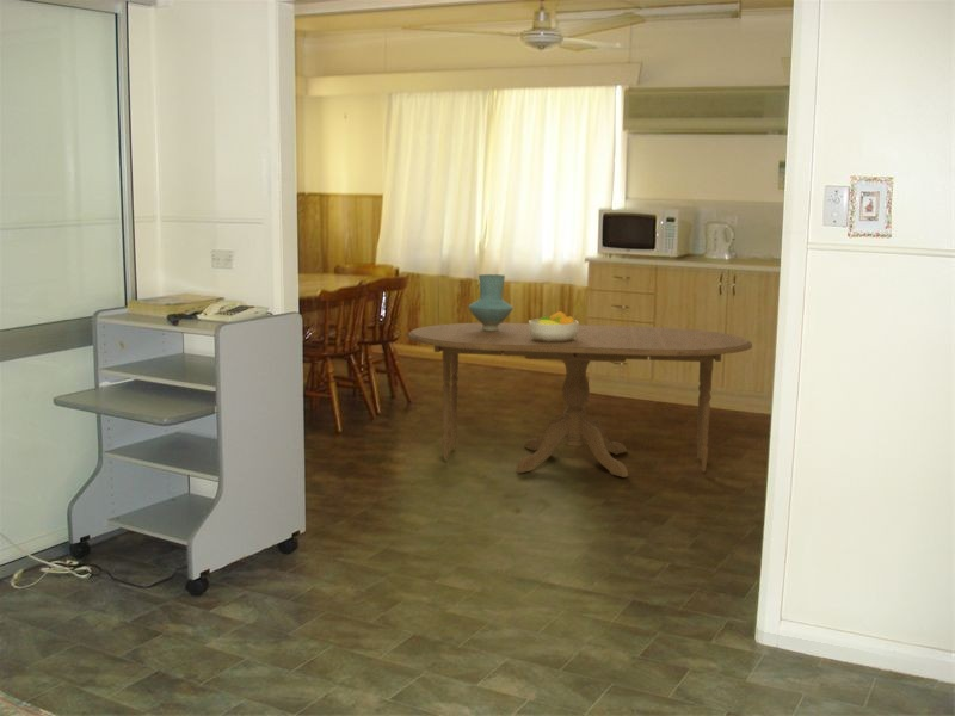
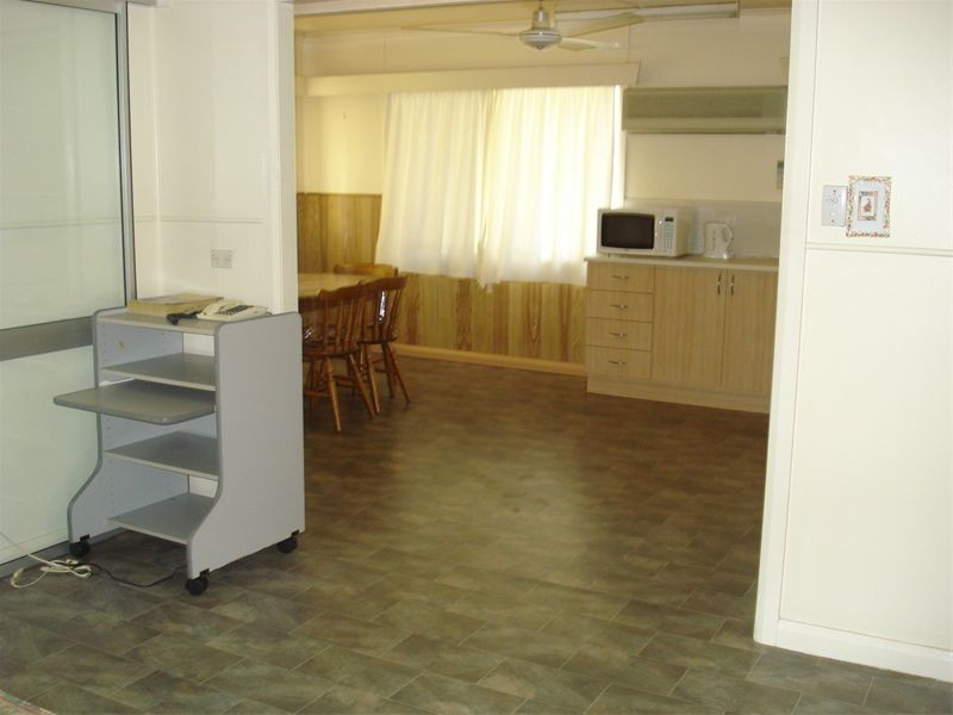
- fruit bowl [528,310,580,342]
- dining table [407,322,753,479]
- ceramic pitcher [468,273,515,331]
